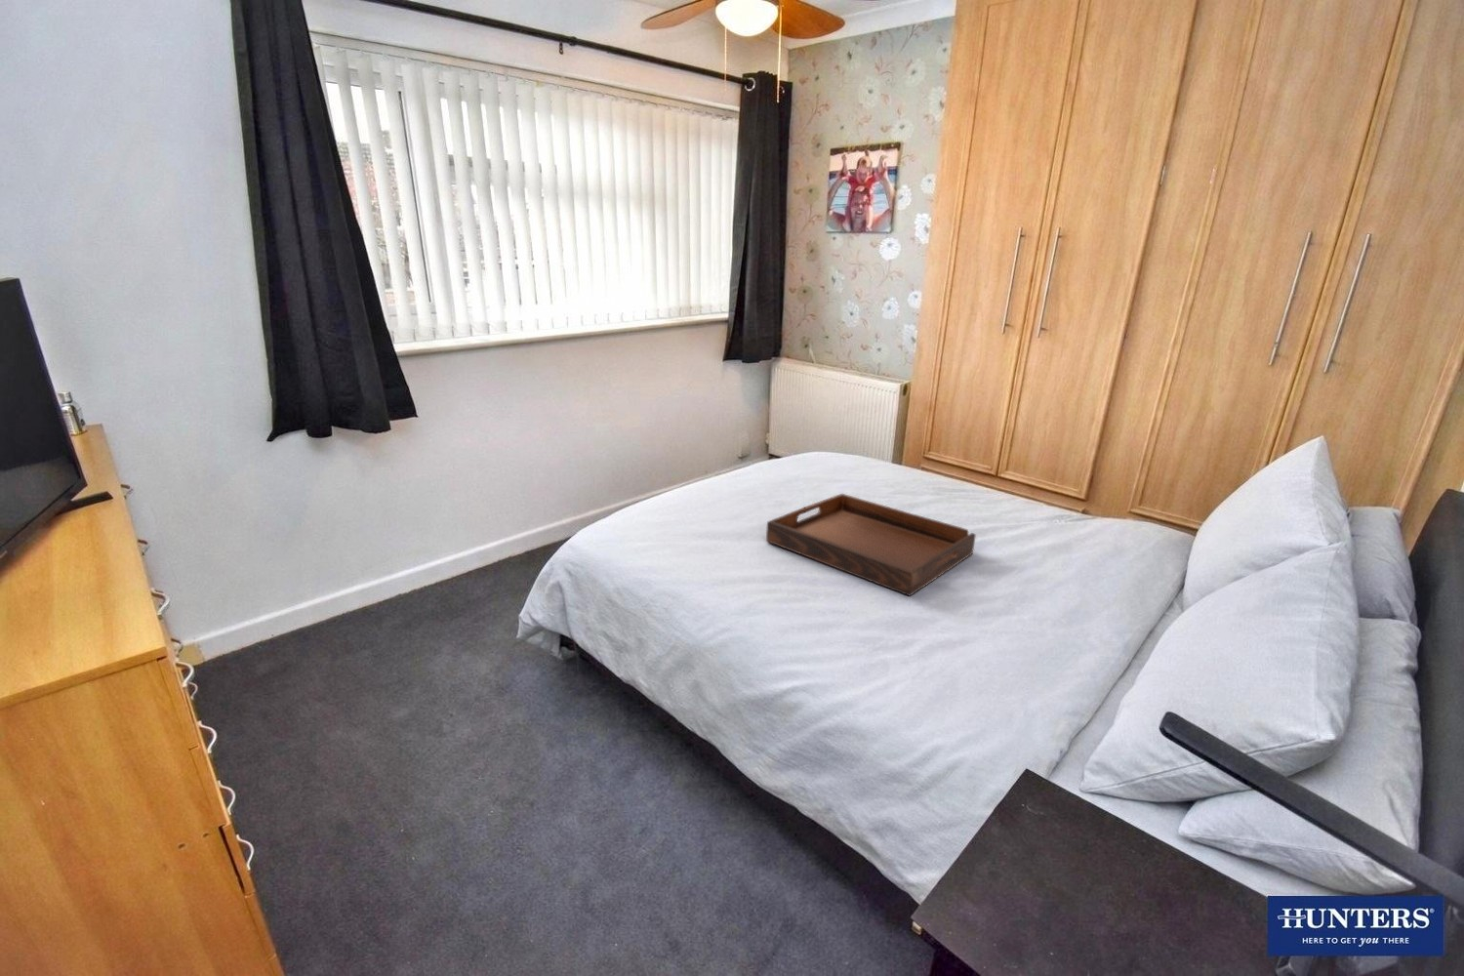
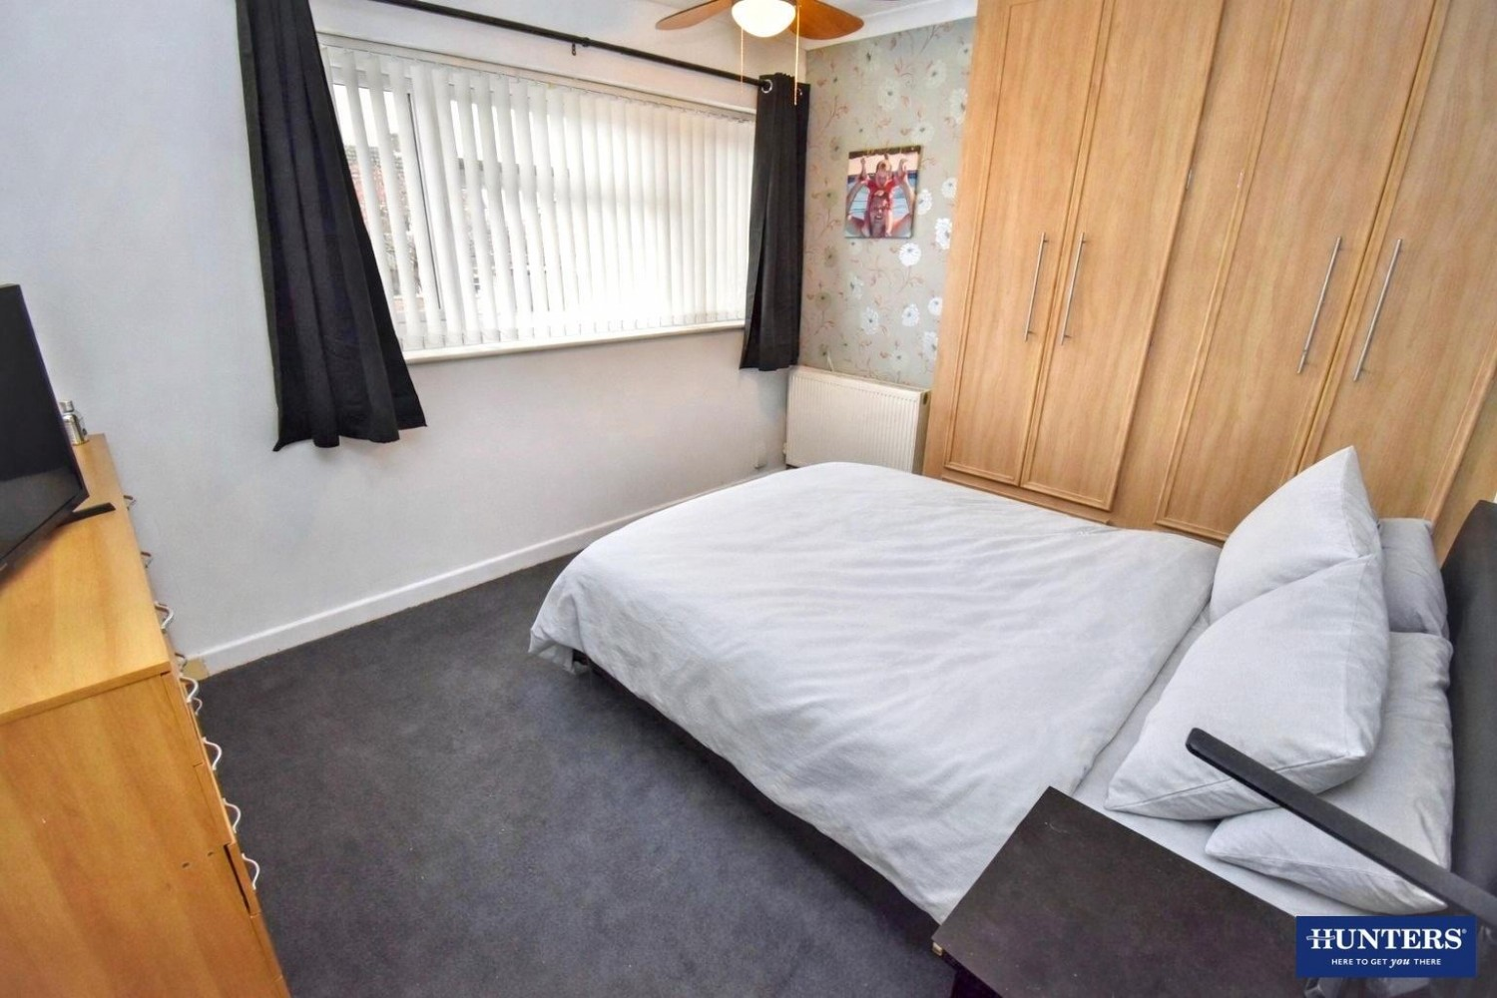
- serving tray [765,492,977,597]
